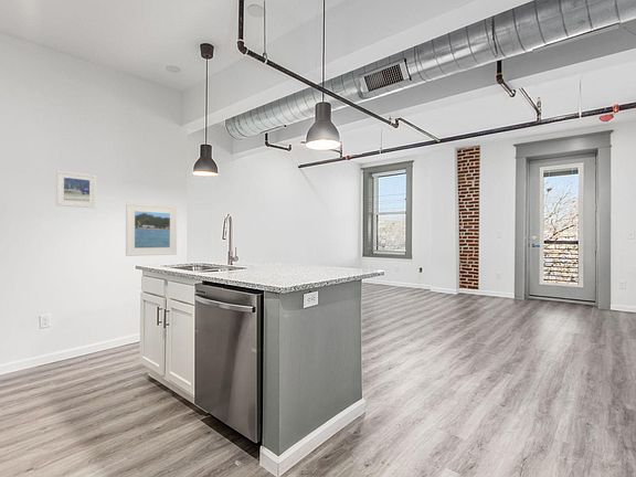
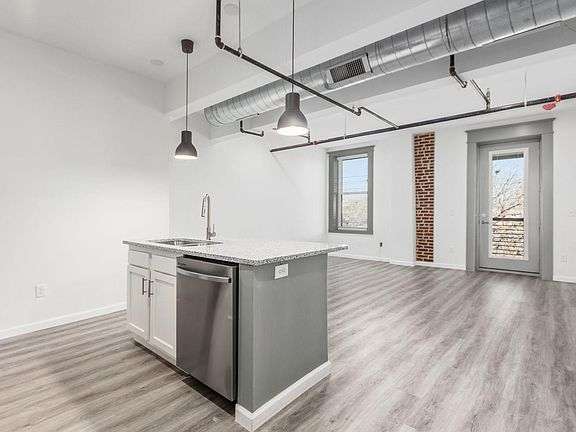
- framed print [125,202,178,257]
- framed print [55,169,97,209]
